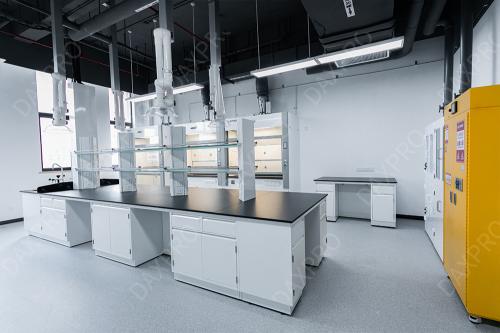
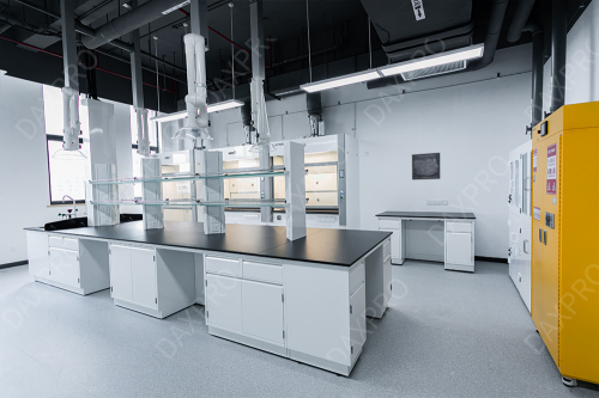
+ wall art [411,152,441,180]
